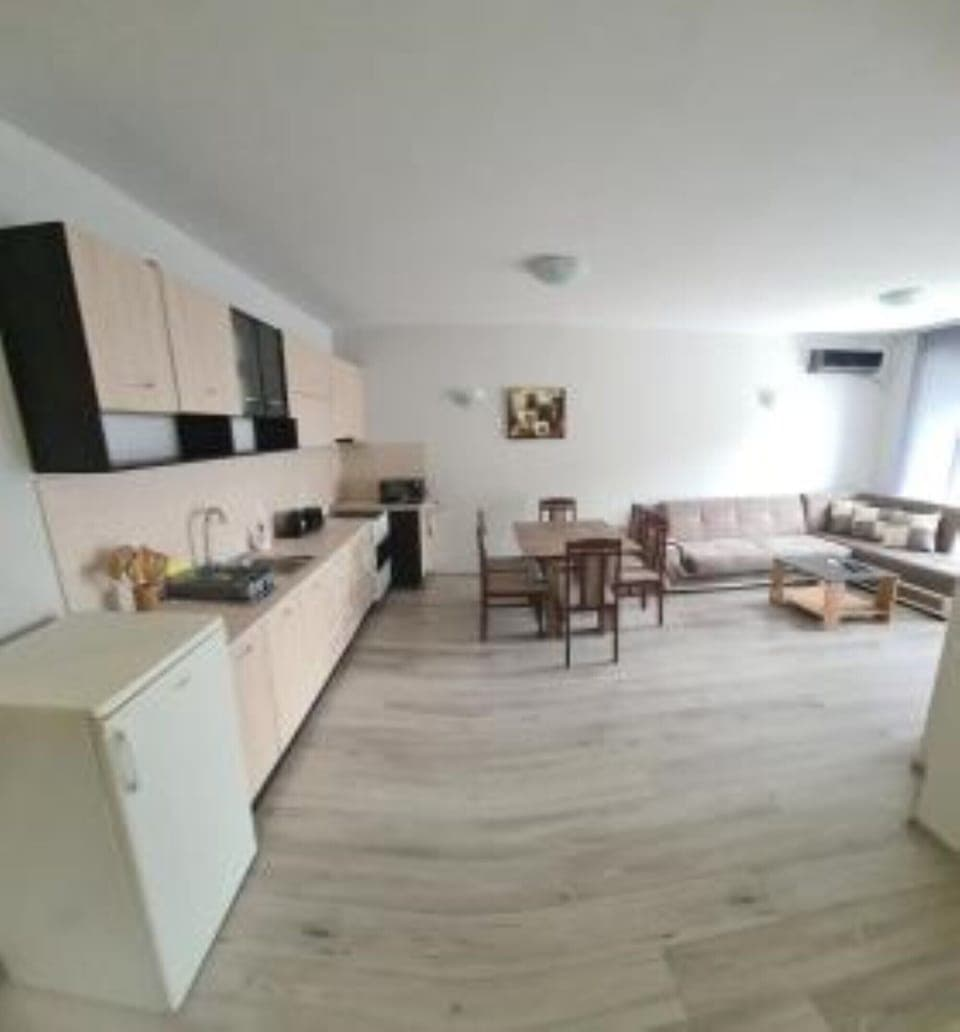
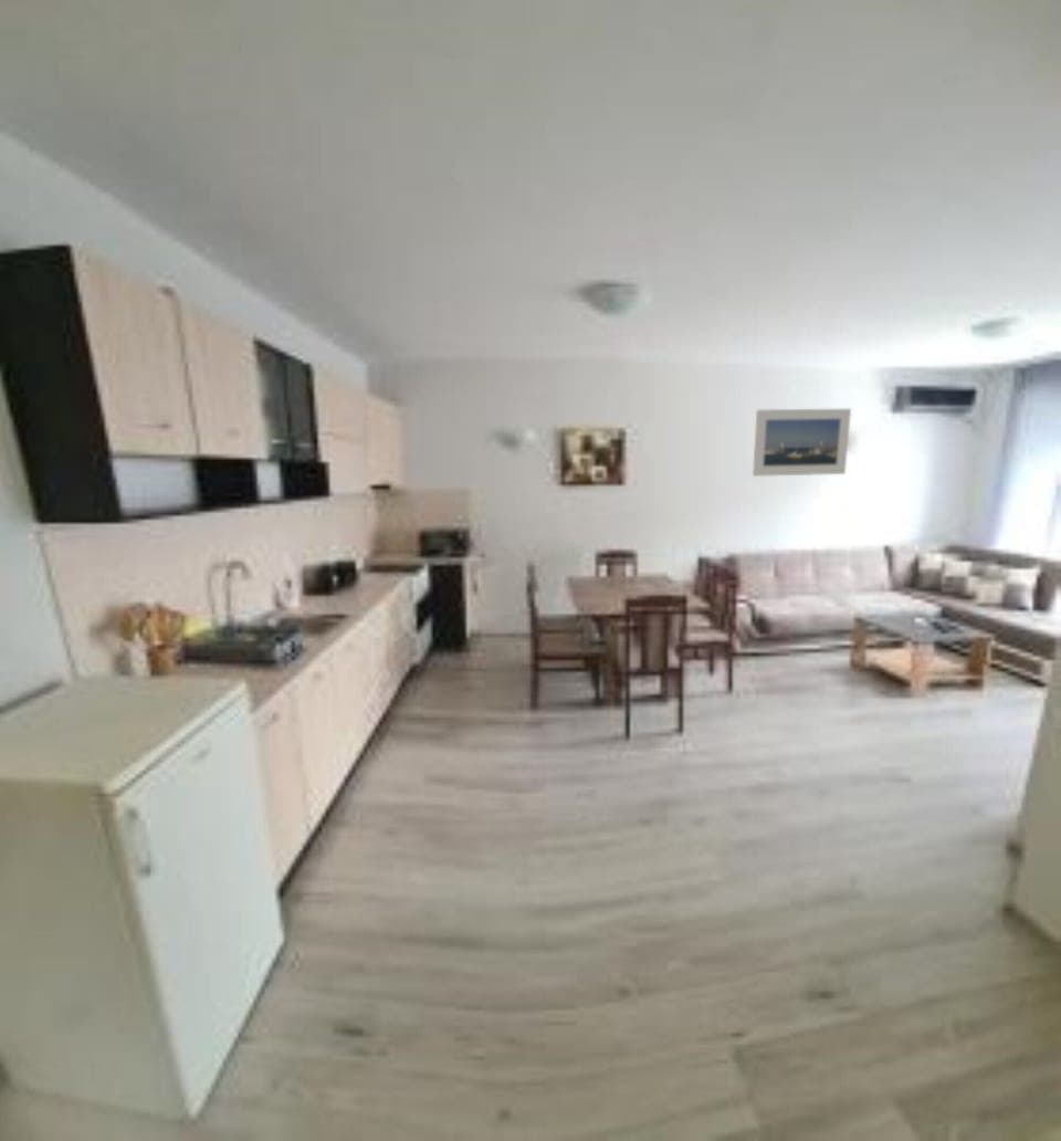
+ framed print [752,408,852,478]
